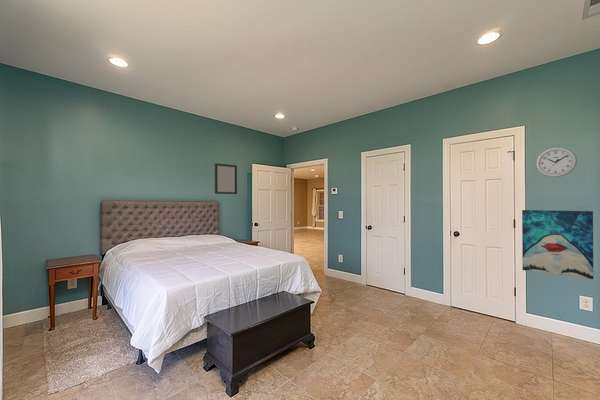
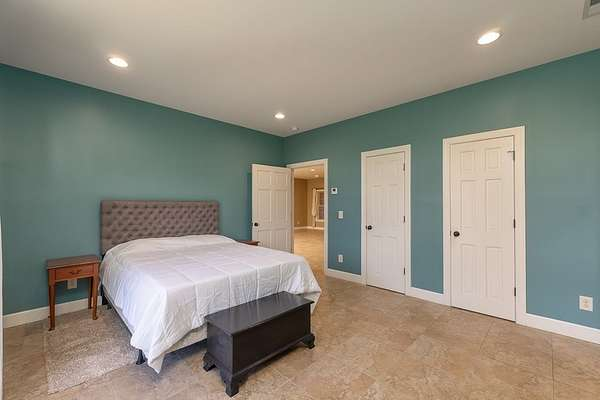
- wall art [521,209,594,281]
- wall clock [535,146,578,178]
- home mirror [214,162,238,195]
